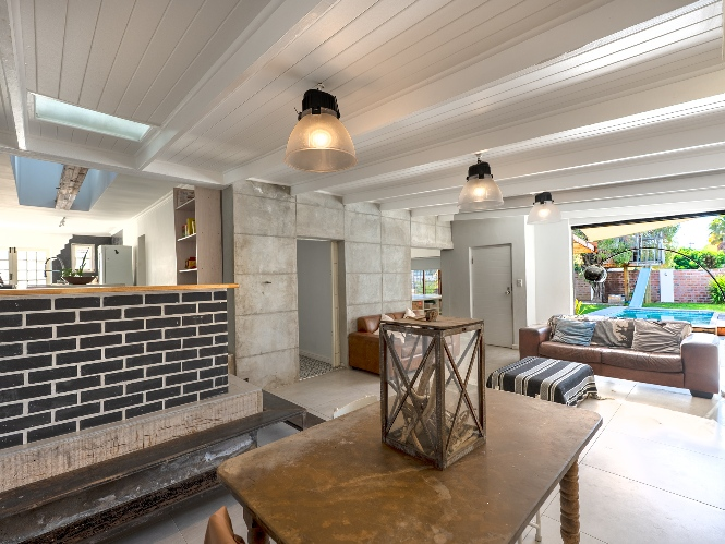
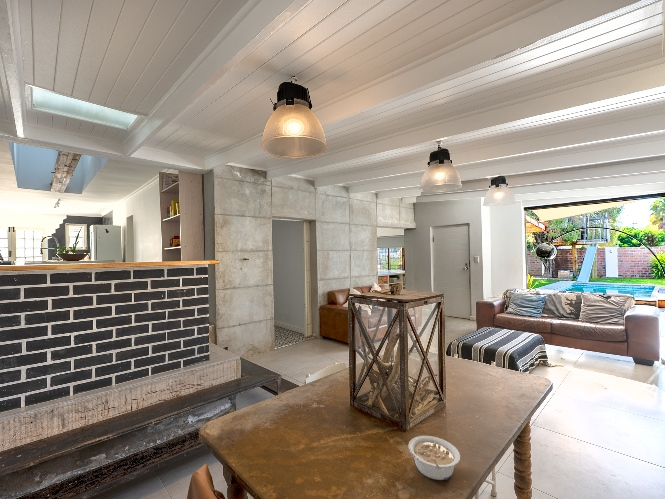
+ legume [407,435,461,481]
